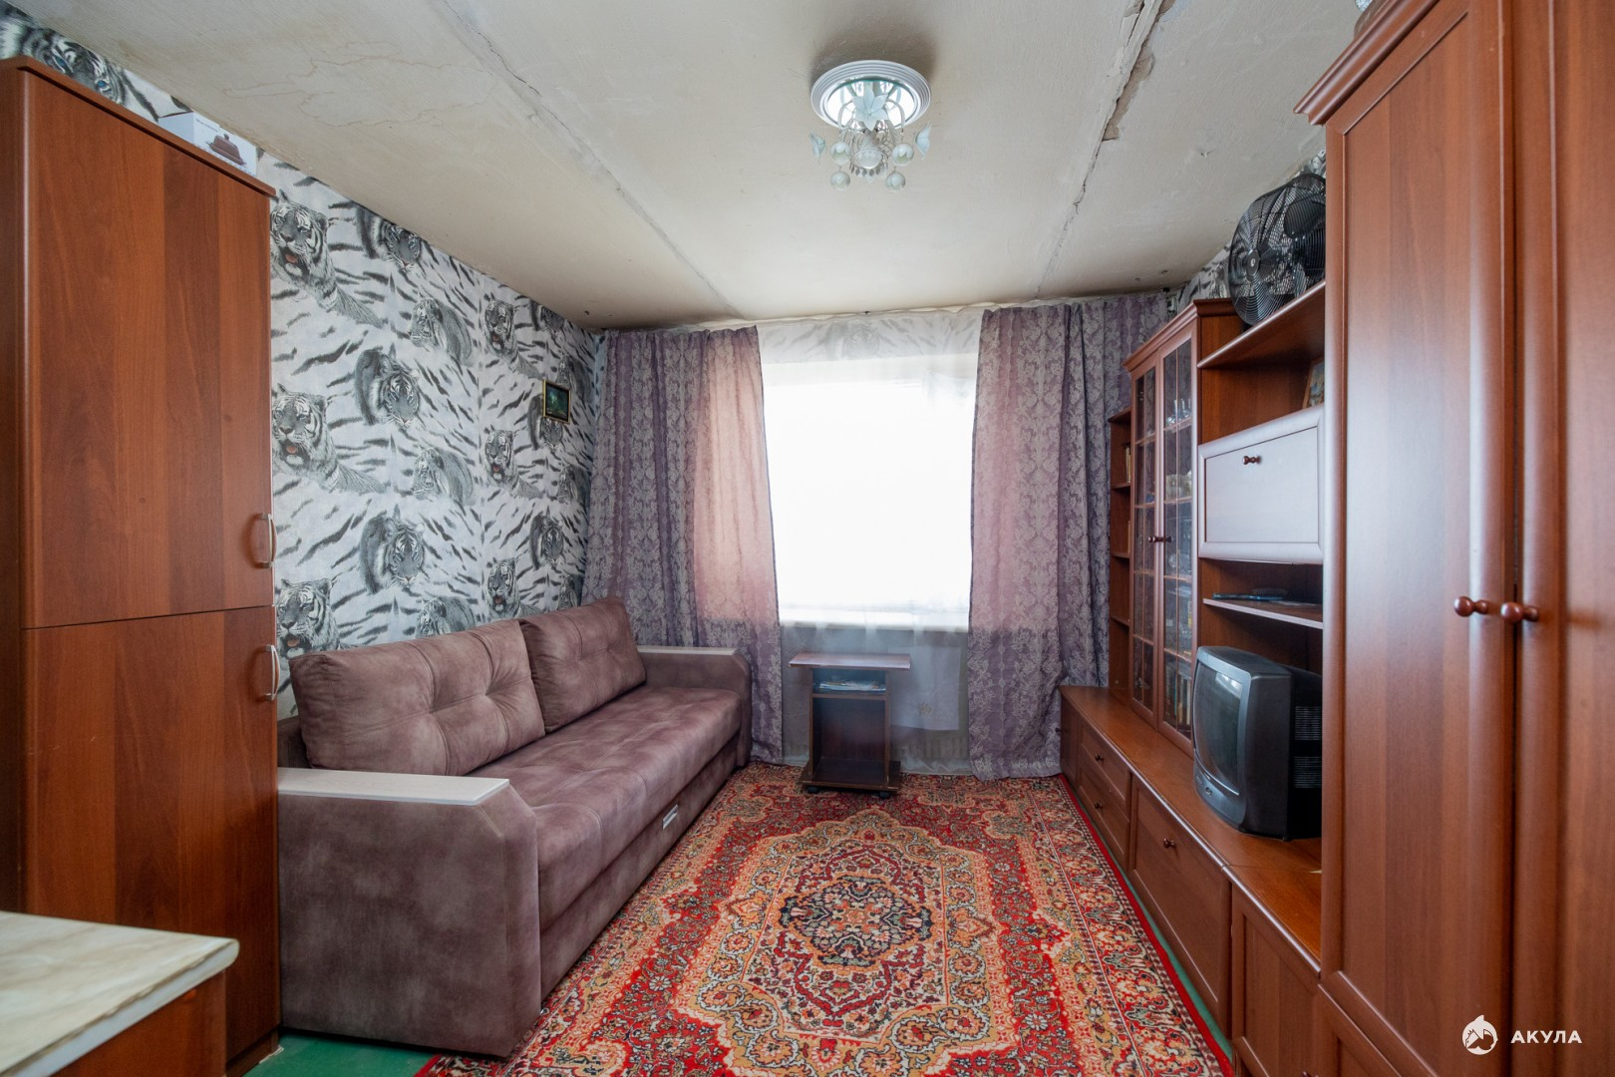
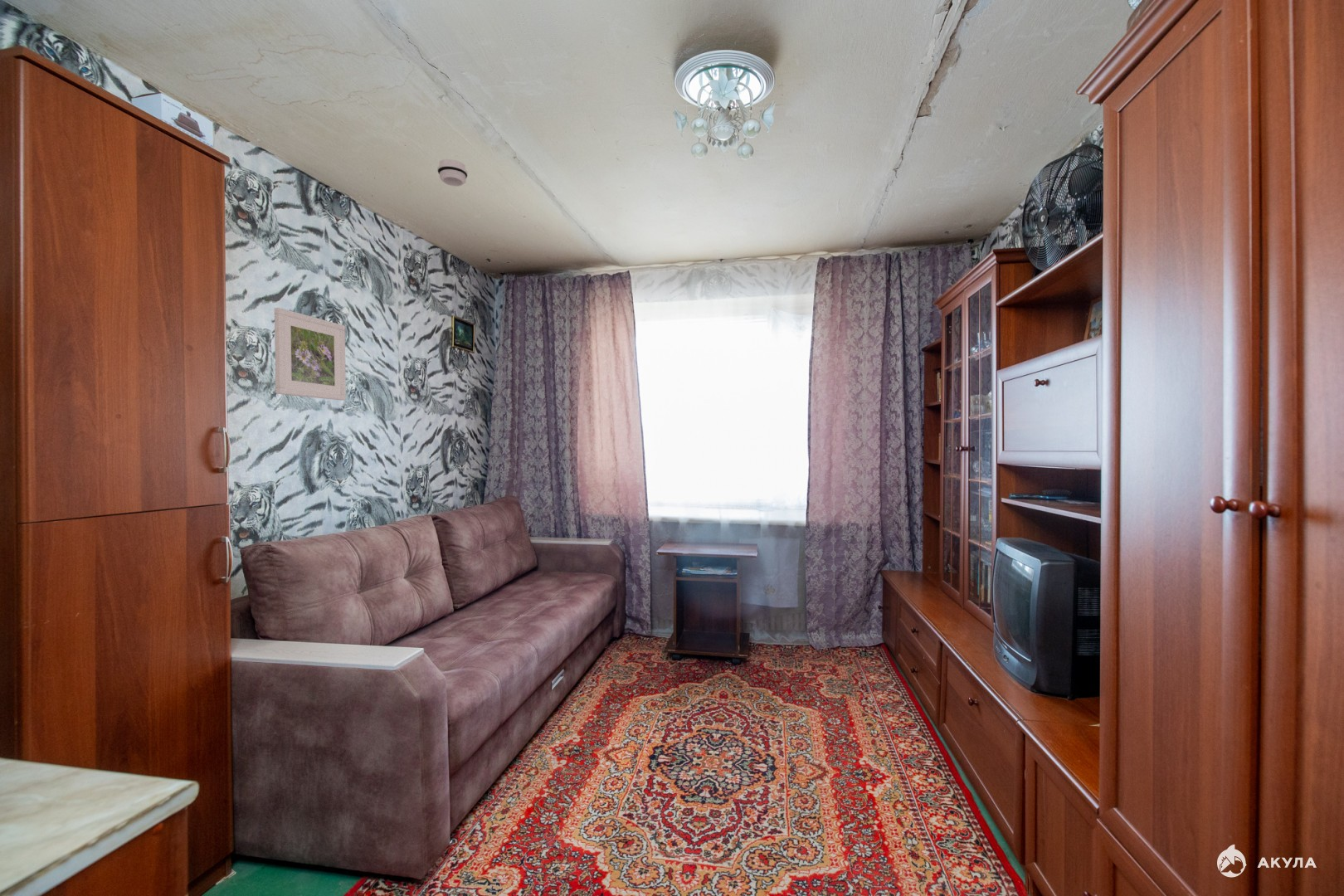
+ smoke detector [436,158,469,187]
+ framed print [274,307,347,401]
